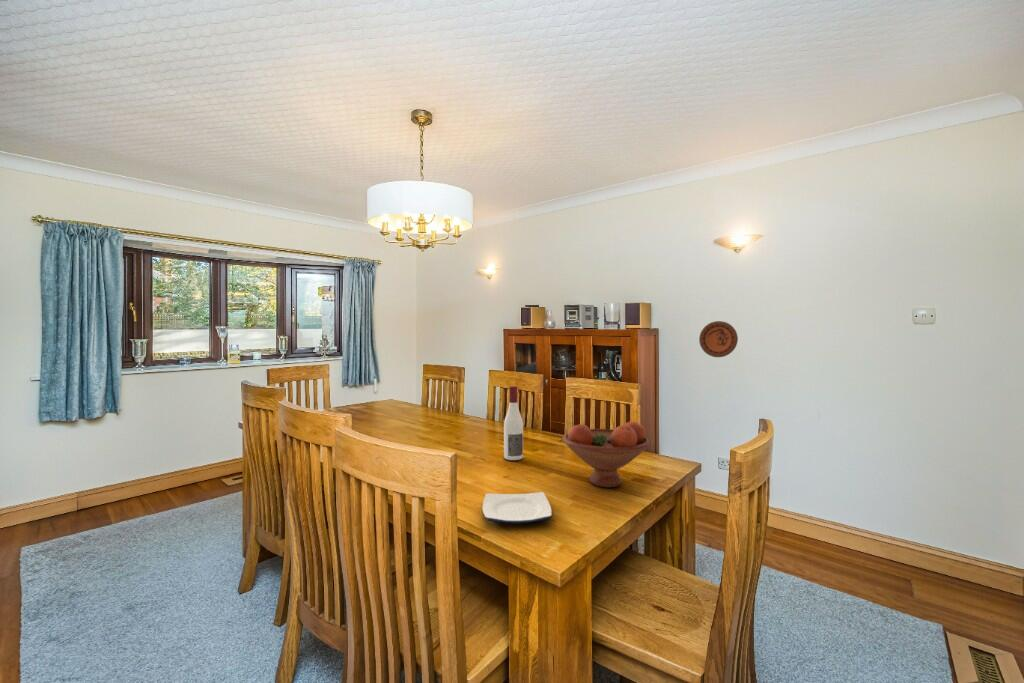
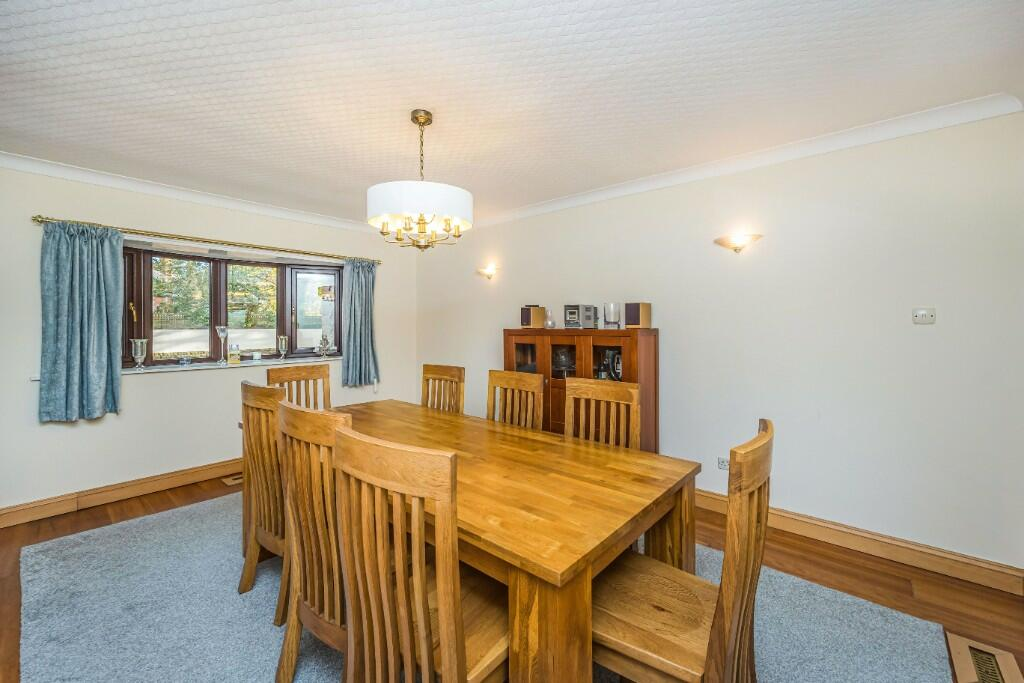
- alcohol [503,385,524,461]
- plate [481,491,552,525]
- fruit bowl [562,420,651,488]
- decorative plate [698,320,739,358]
